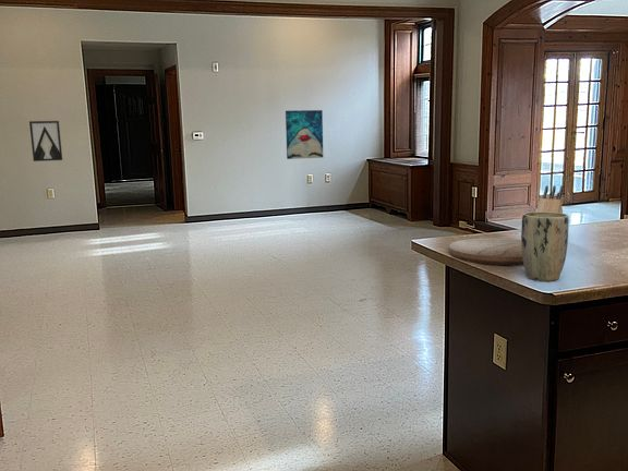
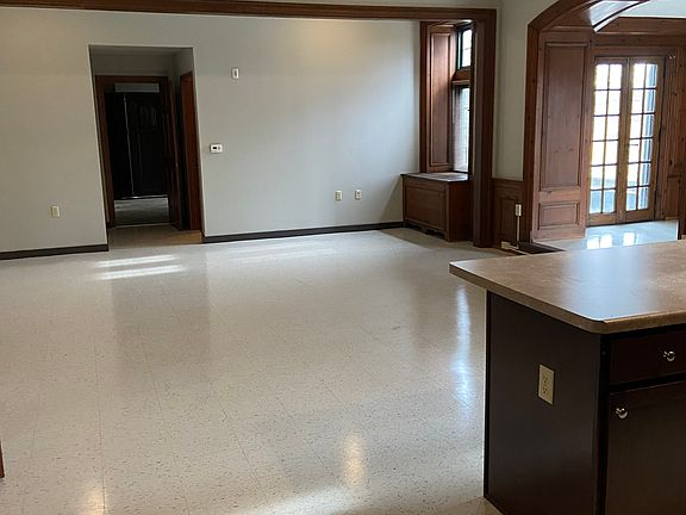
- knife block [535,184,565,214]
- wall art [28,120,63,162]
- plant pot [520,210,570,282]
- wall art [285,109,324,160]
- cutting board [448,237,523,266]
